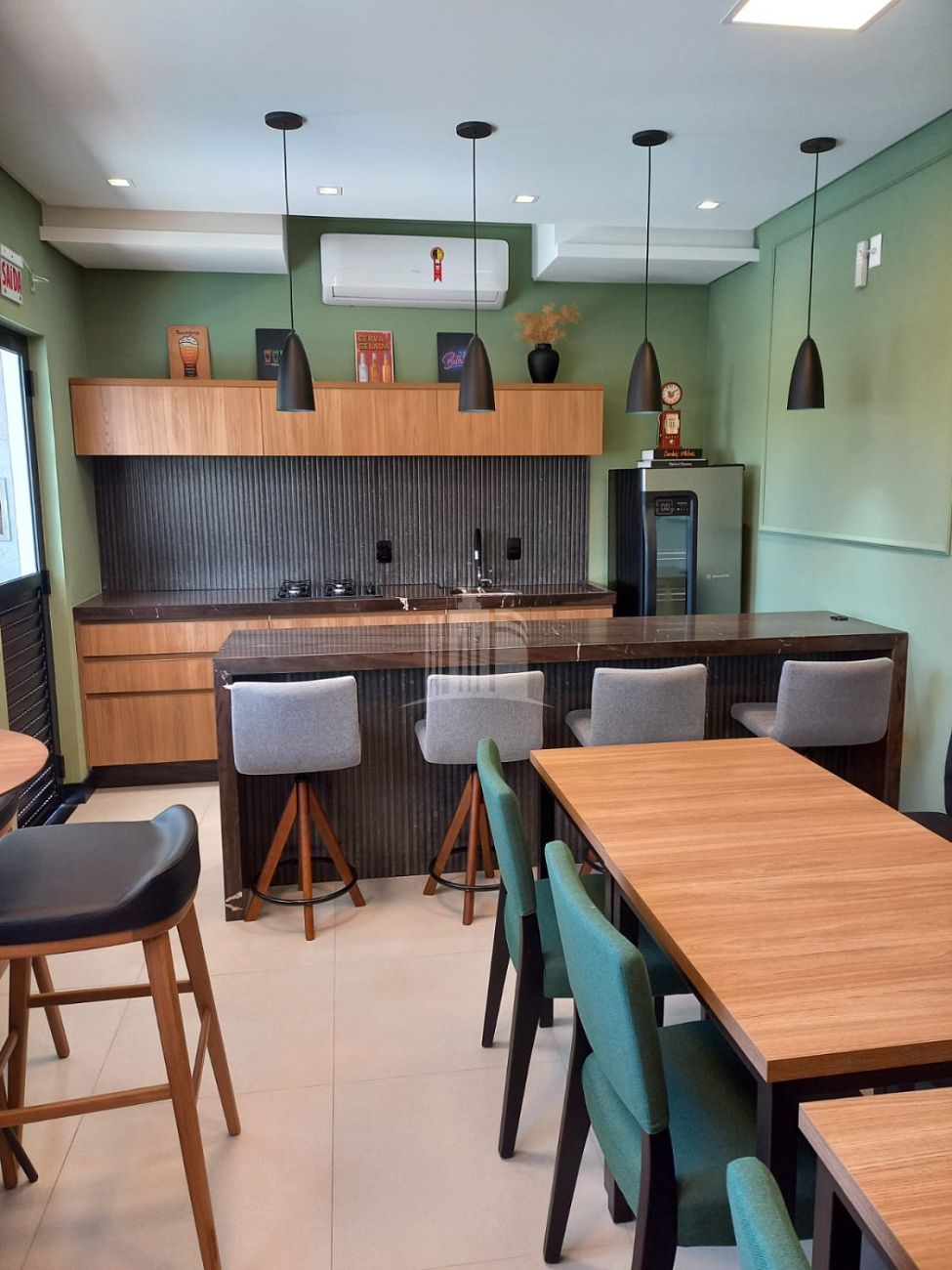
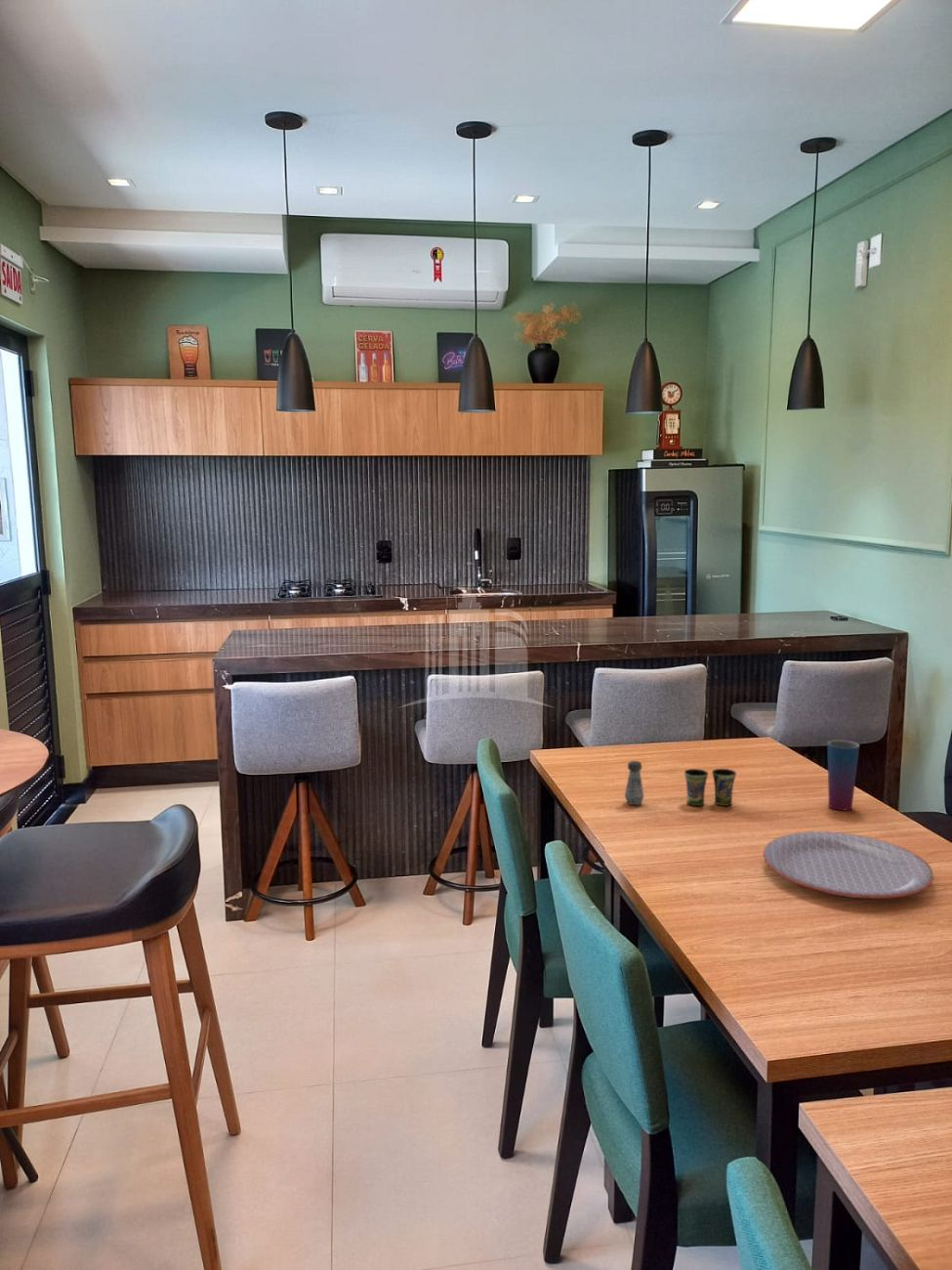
+ cup [827,739,860,811]
+ salt shaker [624,760,644,806]
+ plate [763,830,934,900]
+ cup [683,768,737,807]
